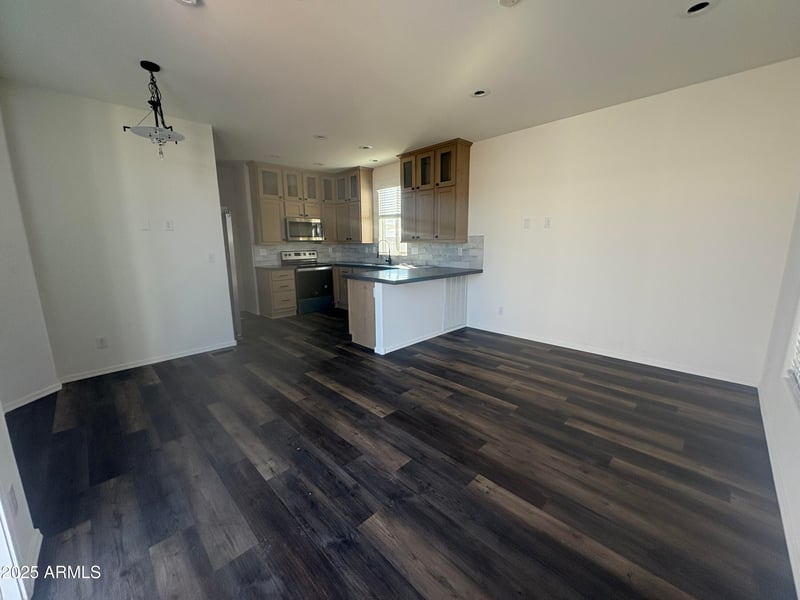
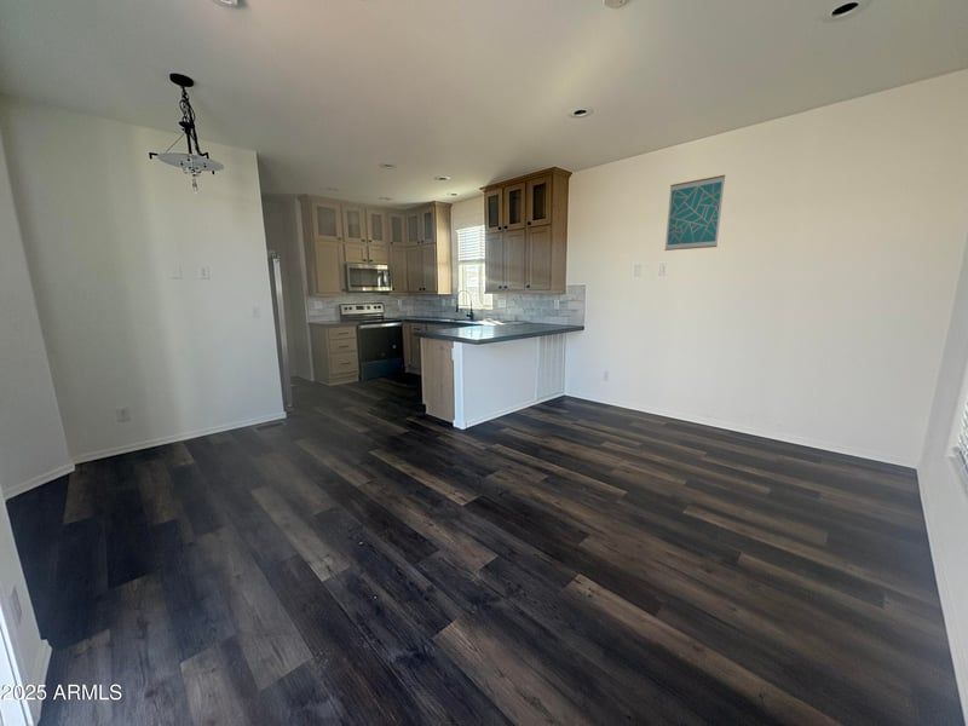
+ wall art [664,174,726,252]
